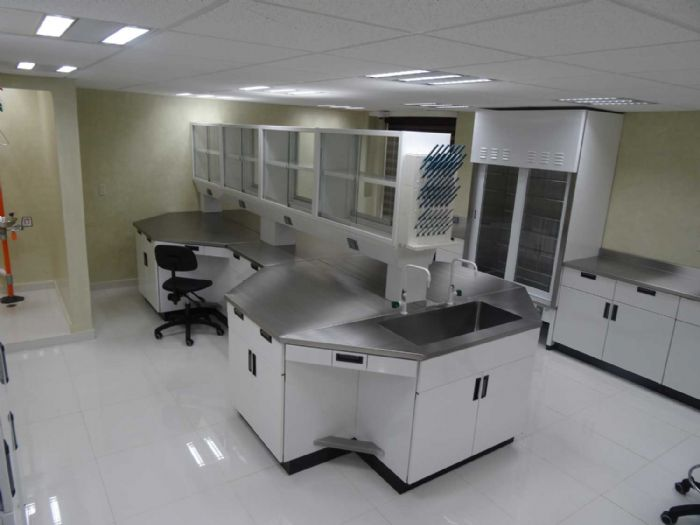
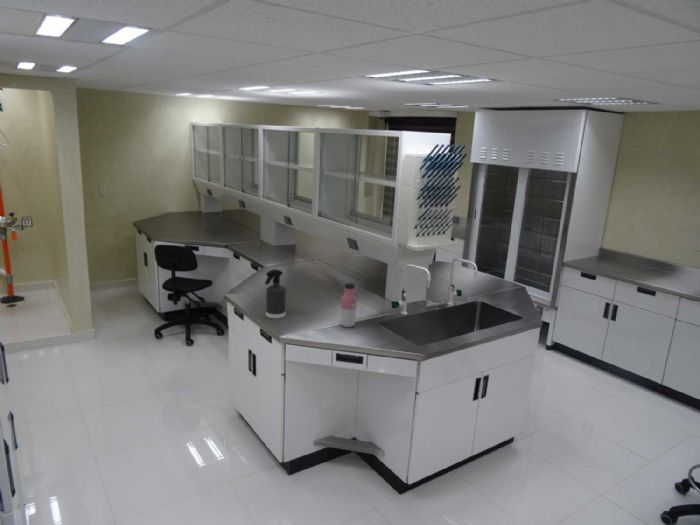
+ spray bottle [264,268,287,319]
+ water bottle [339,281,358,328]
